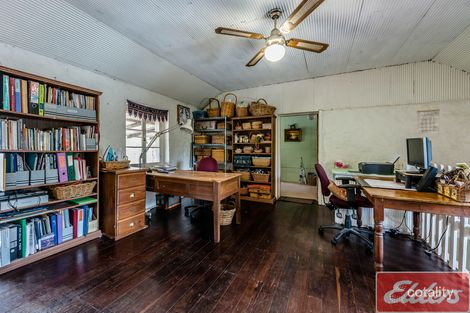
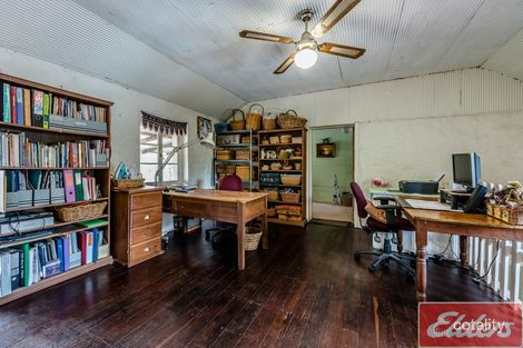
- calendar [416,108,441,135]
